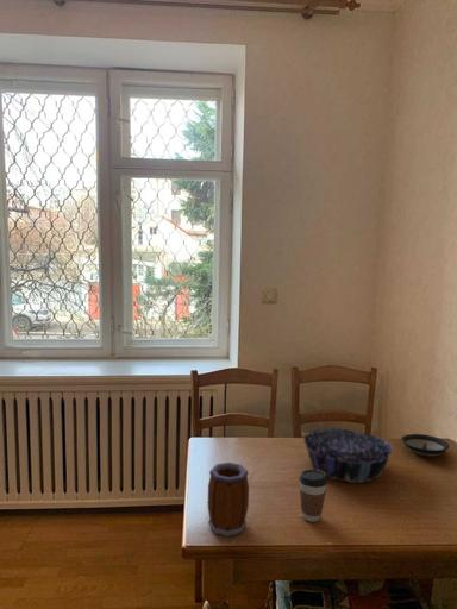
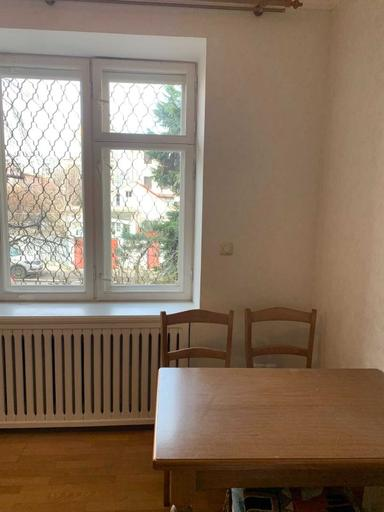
- coffee cup [298,469,328,523]
- saucer [401,433,450,458]
- mug [207,462,250,538]
- decorative bowl [302,427,394,484]
